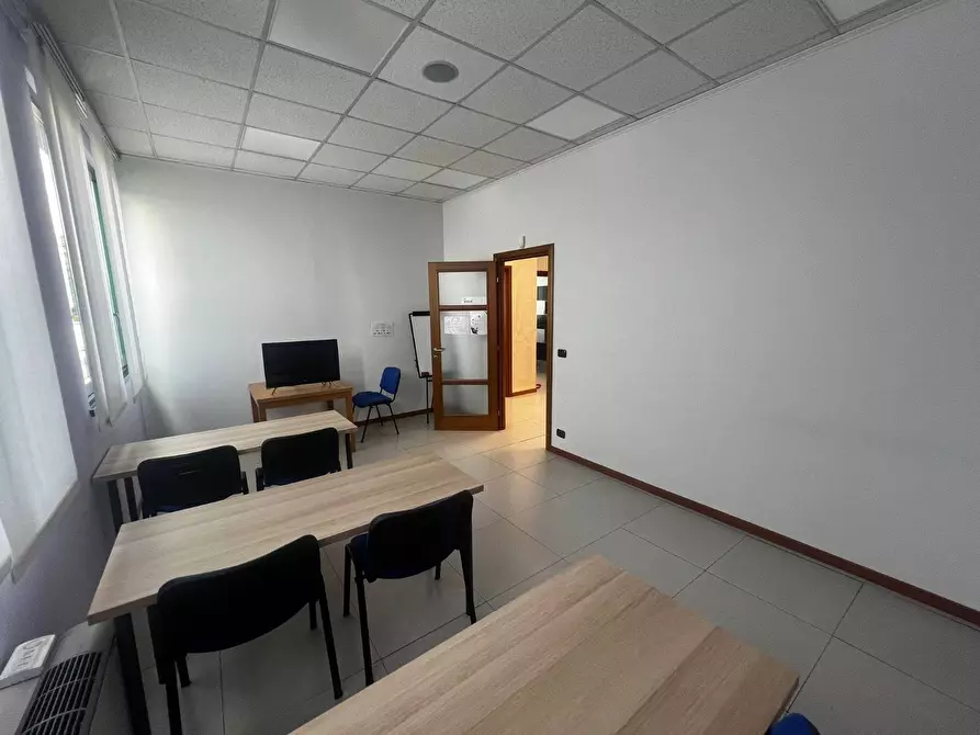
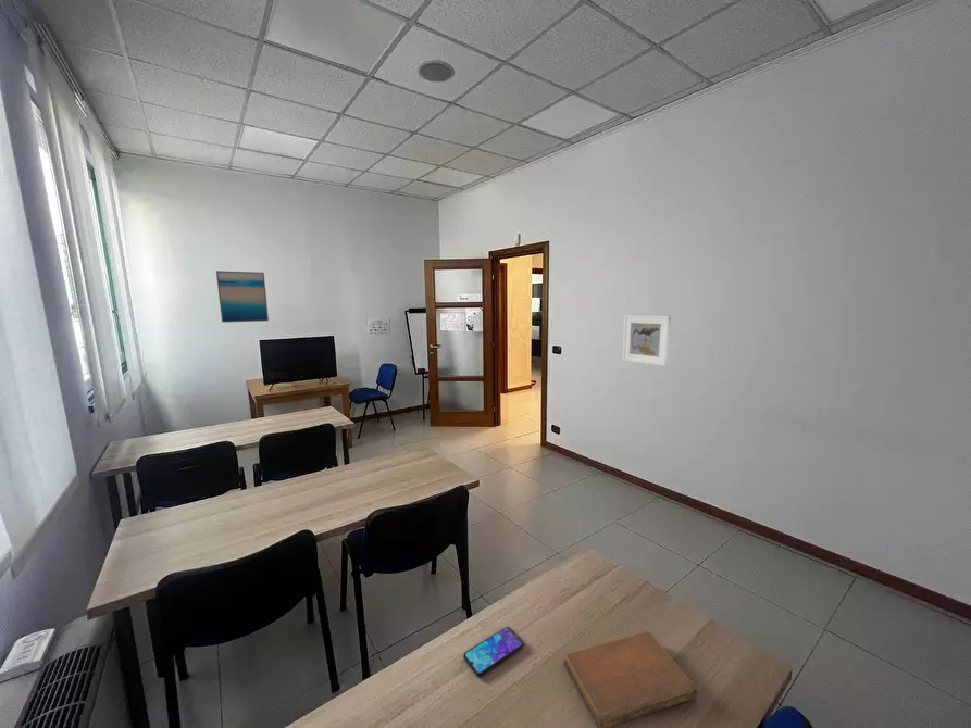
+ smartphone [462,626,525,677]
+ wall art [215,269,270,324]
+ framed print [621,314,671,367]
+ notebook [562,629,699,728]
